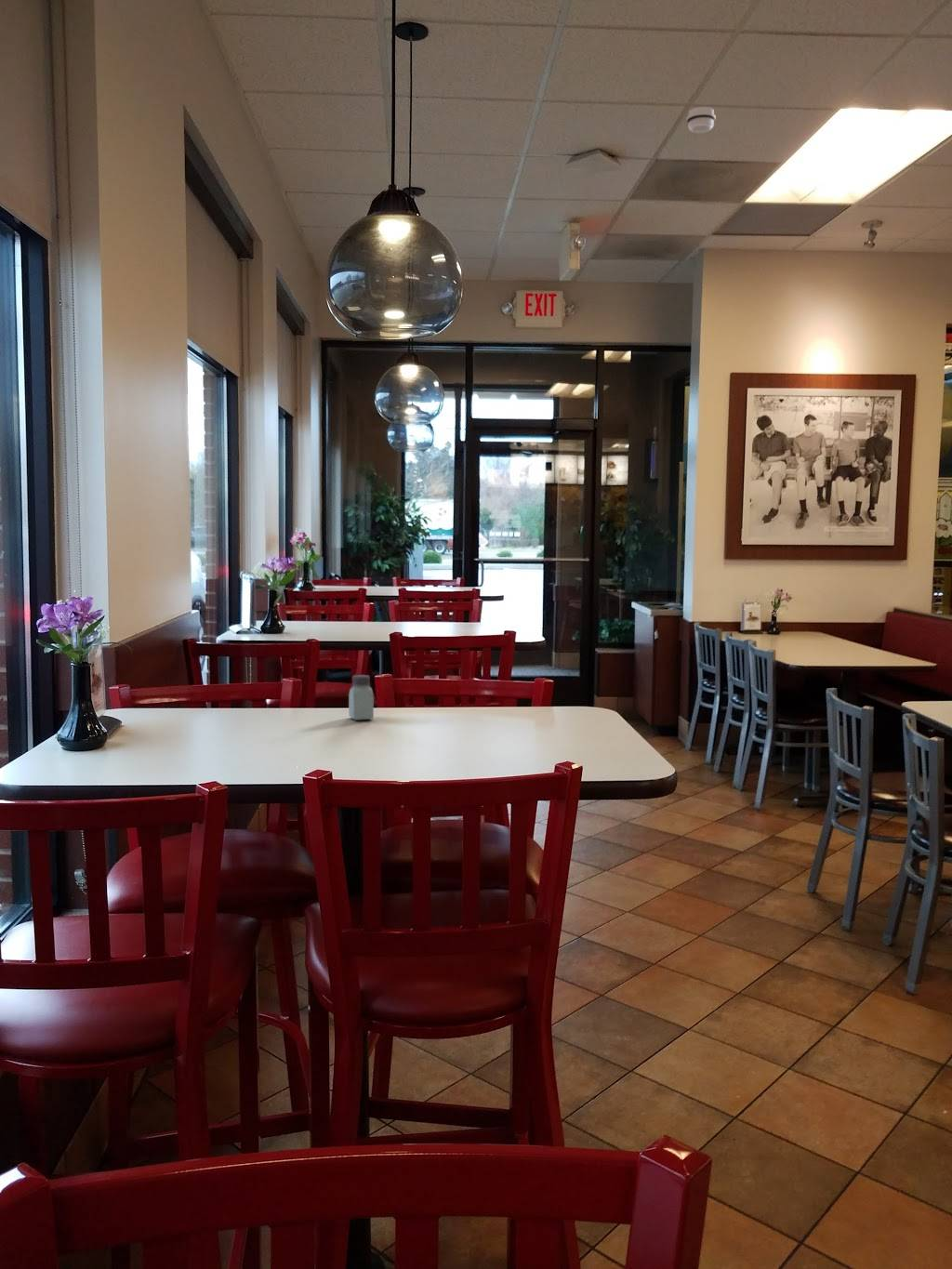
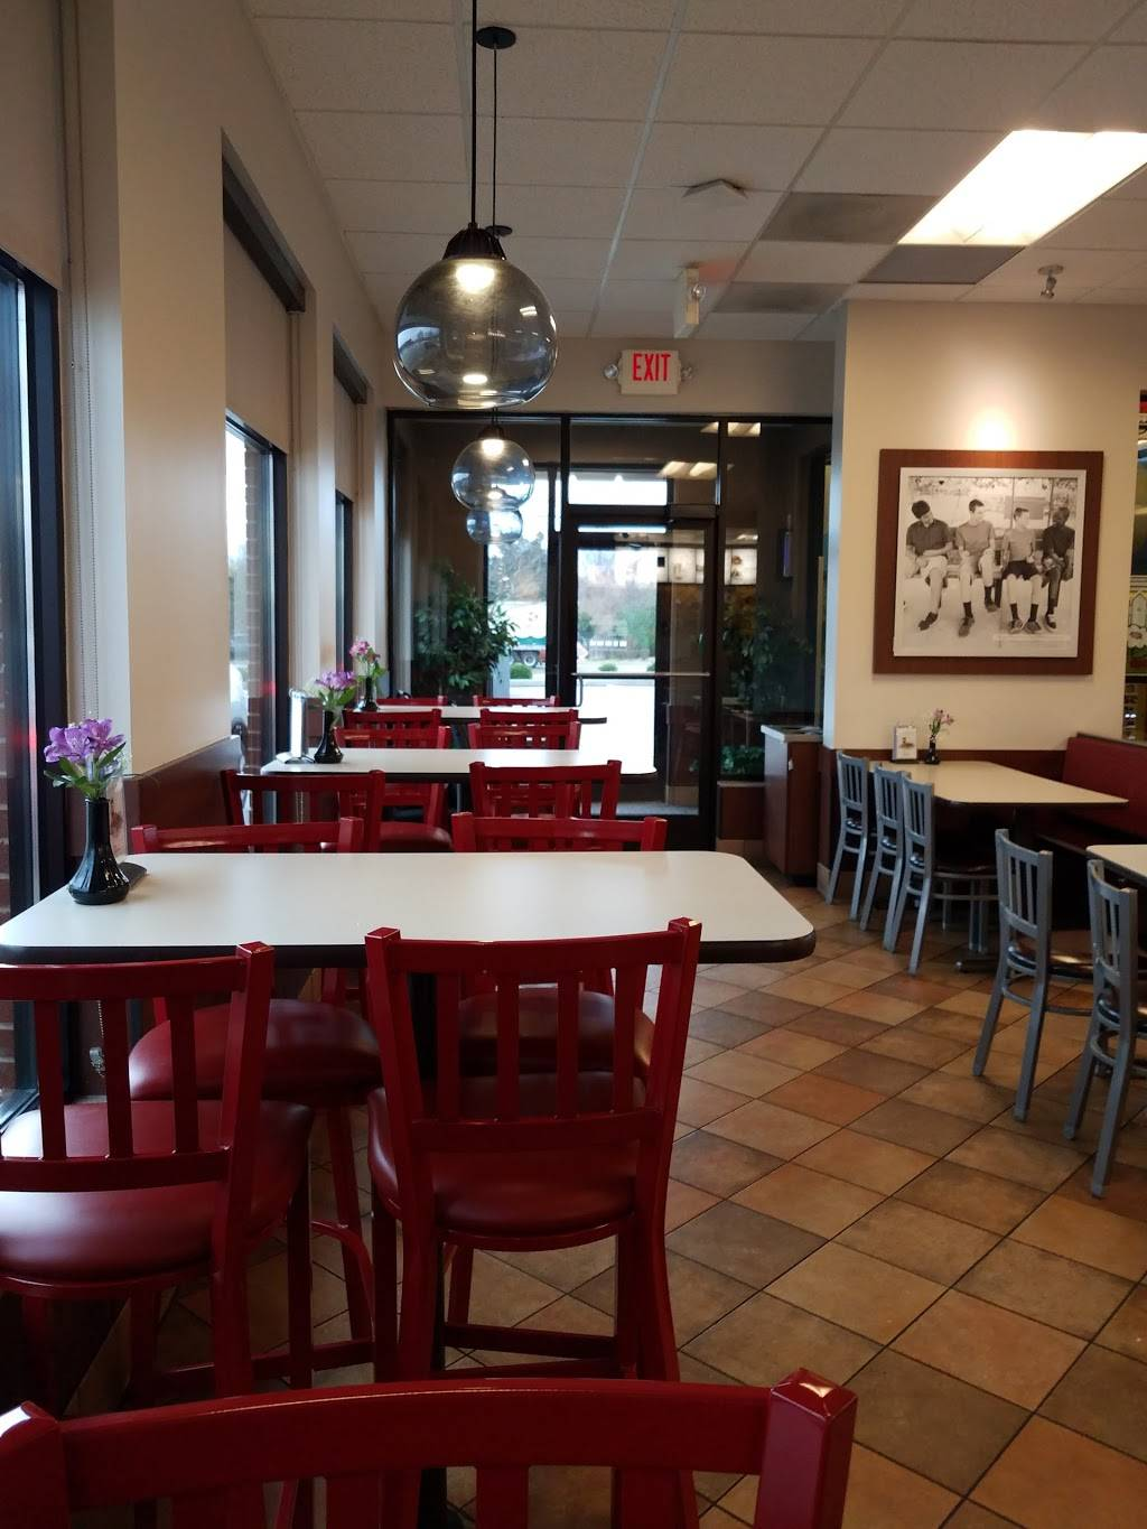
- smoke detector [685,106,717,134]
- saltshaker [348,674,375,721]
